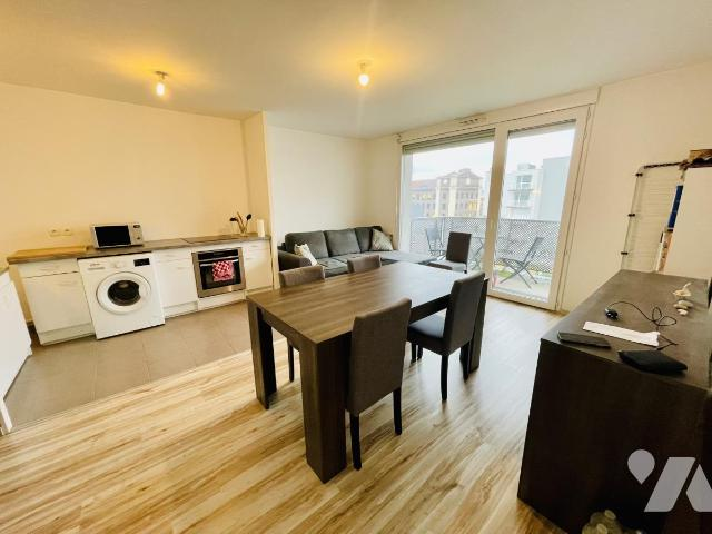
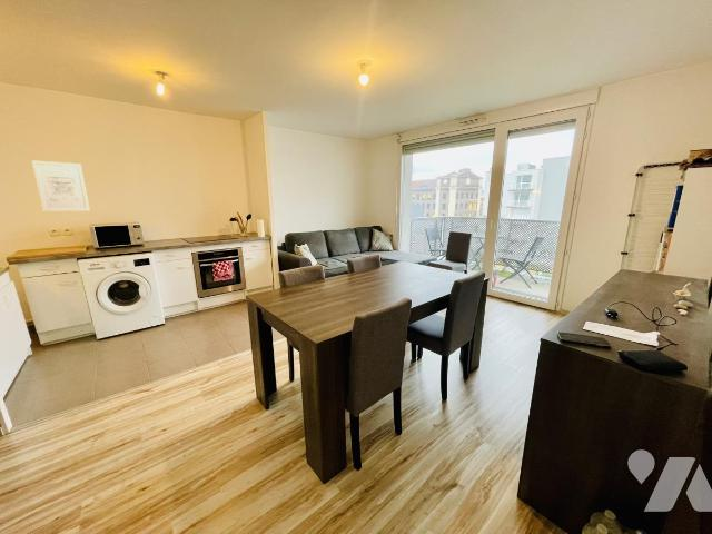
+ wall art [31,159,91,212]
